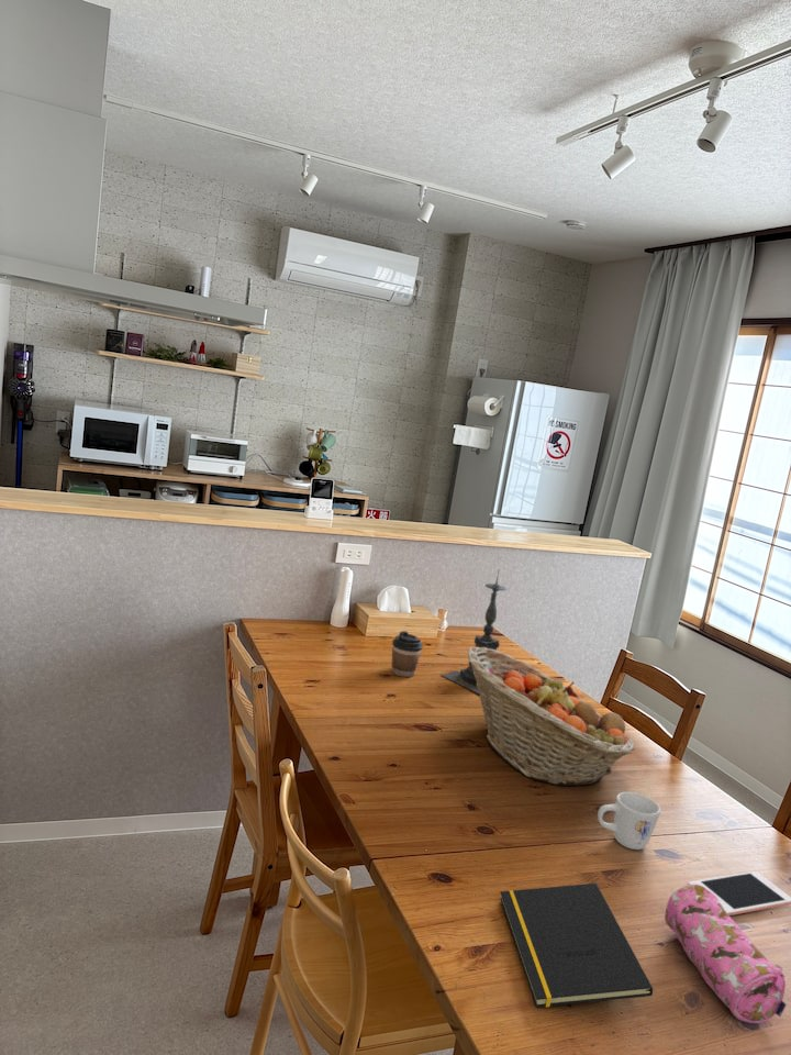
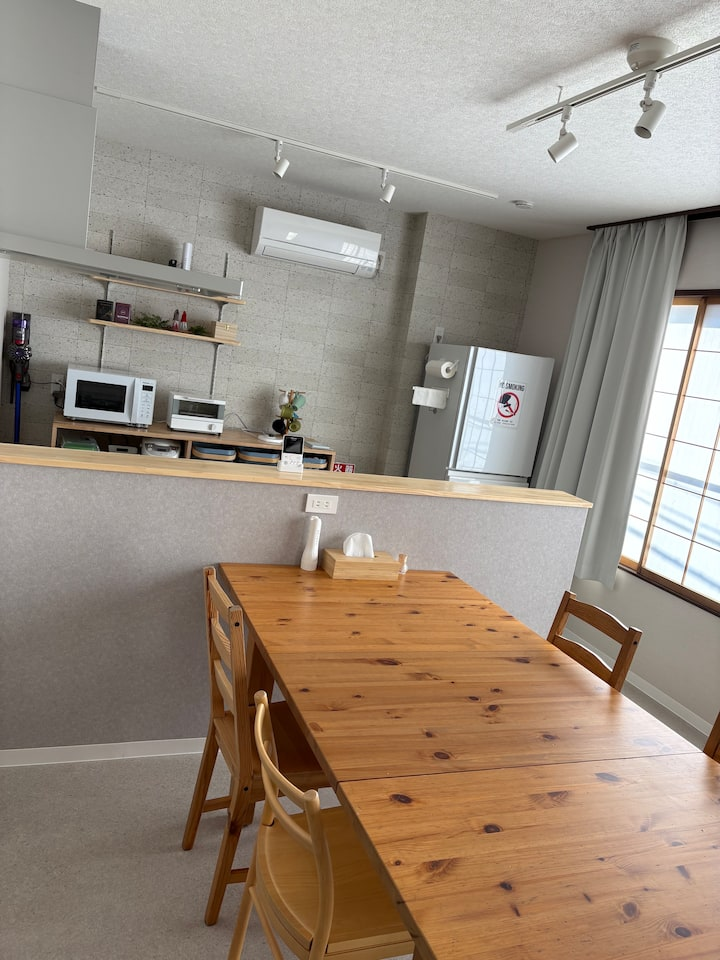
- cell phone [687,870,791,917]
- fruit basket [466,646,636,787]
- candle holder [439,570,508,696]
- coffee cup [390,630,424,678]
- pencil case [664,884,788,1024]
- mug [597,791,661,851]
- notepad [500,882,654,1009]
